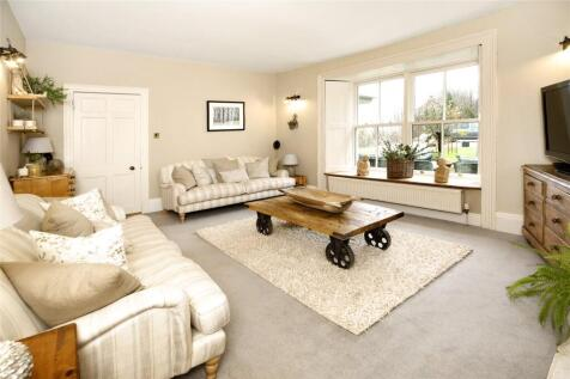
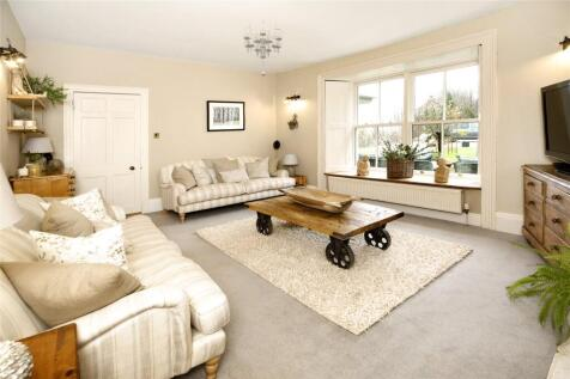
+ chandelier [242,18,284,77]
